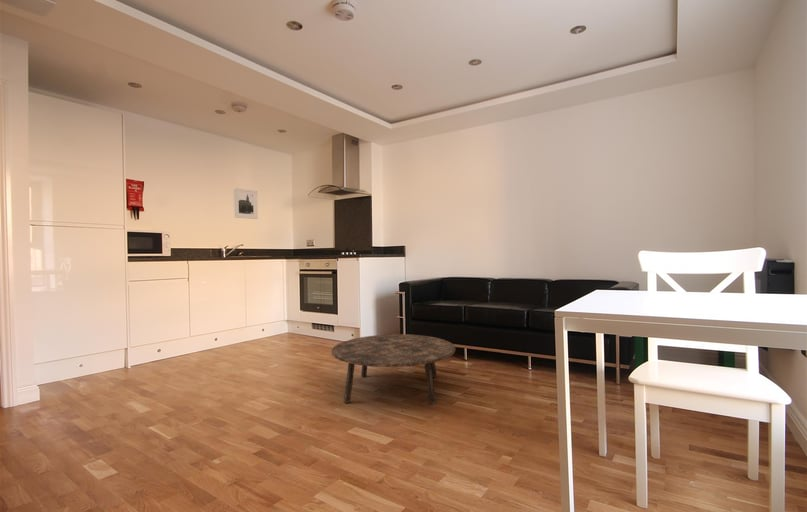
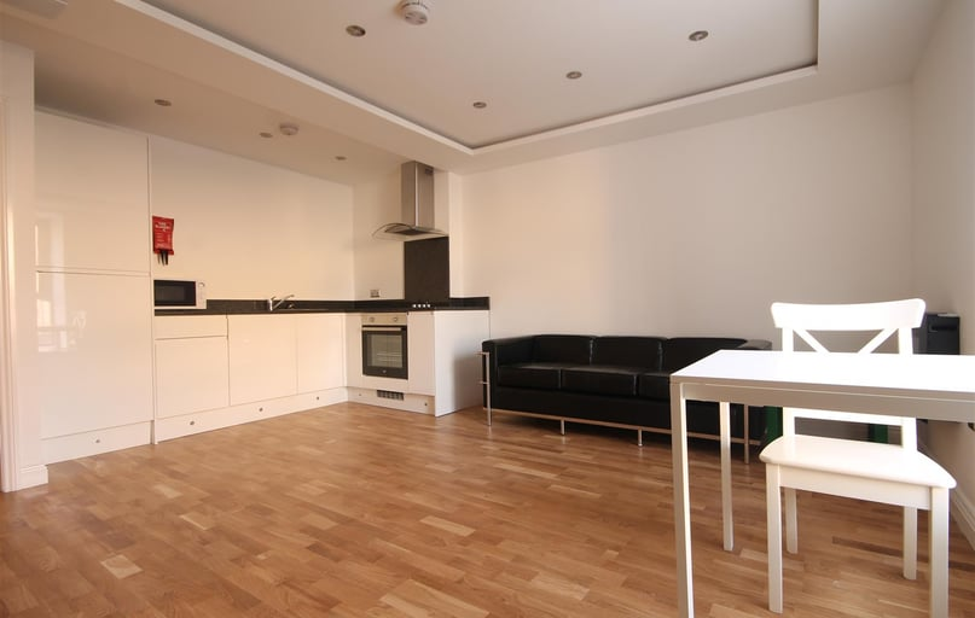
- coffee table [331,333,456,406]
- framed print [233,187,259,220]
